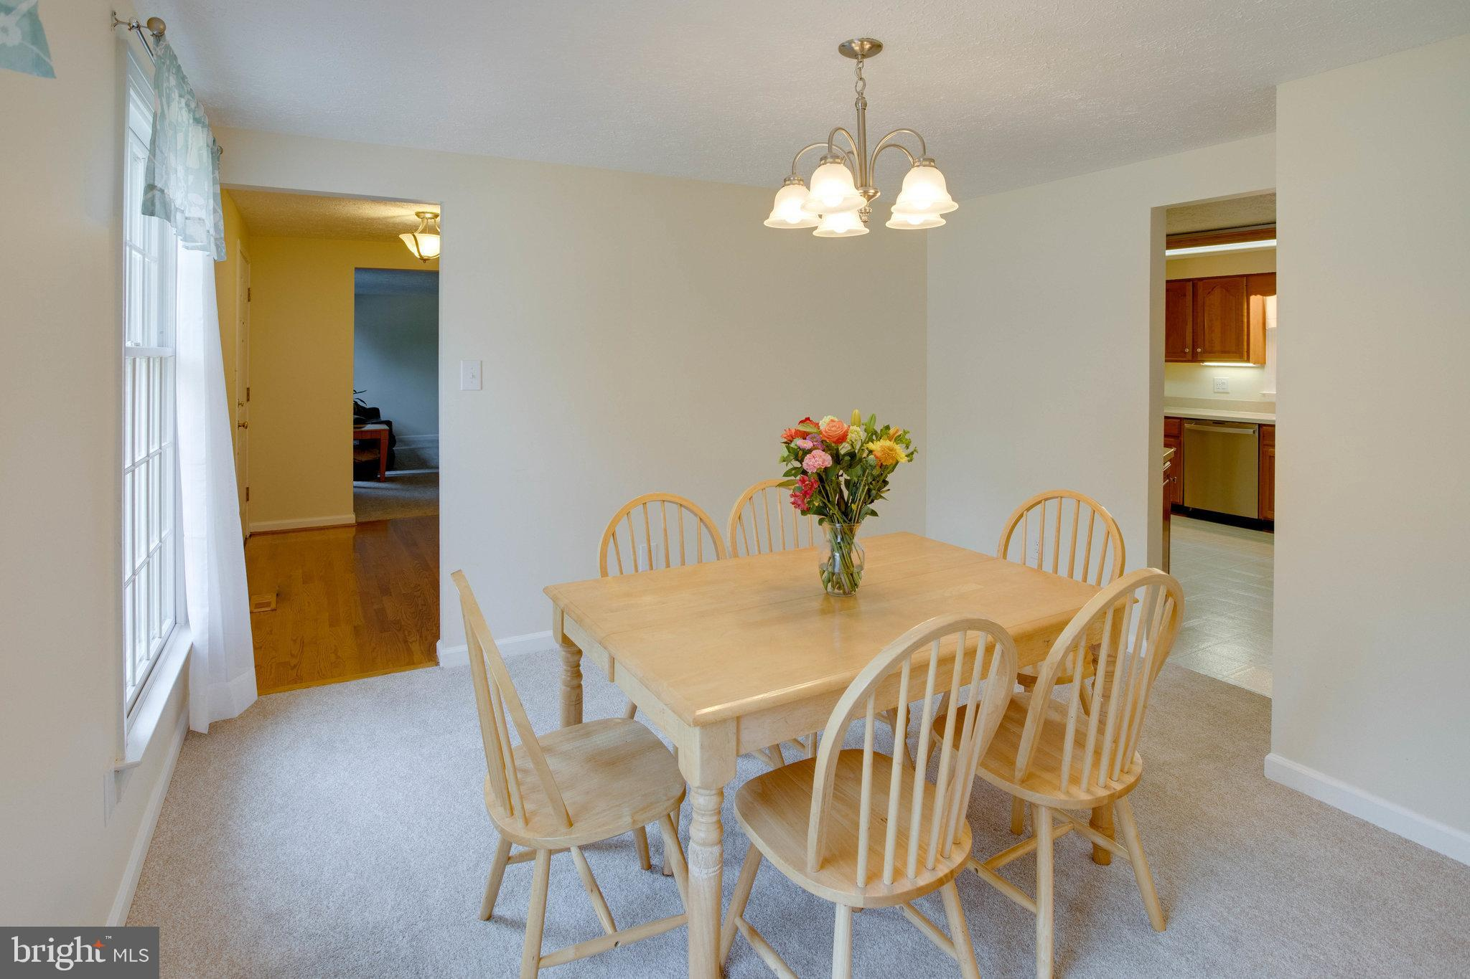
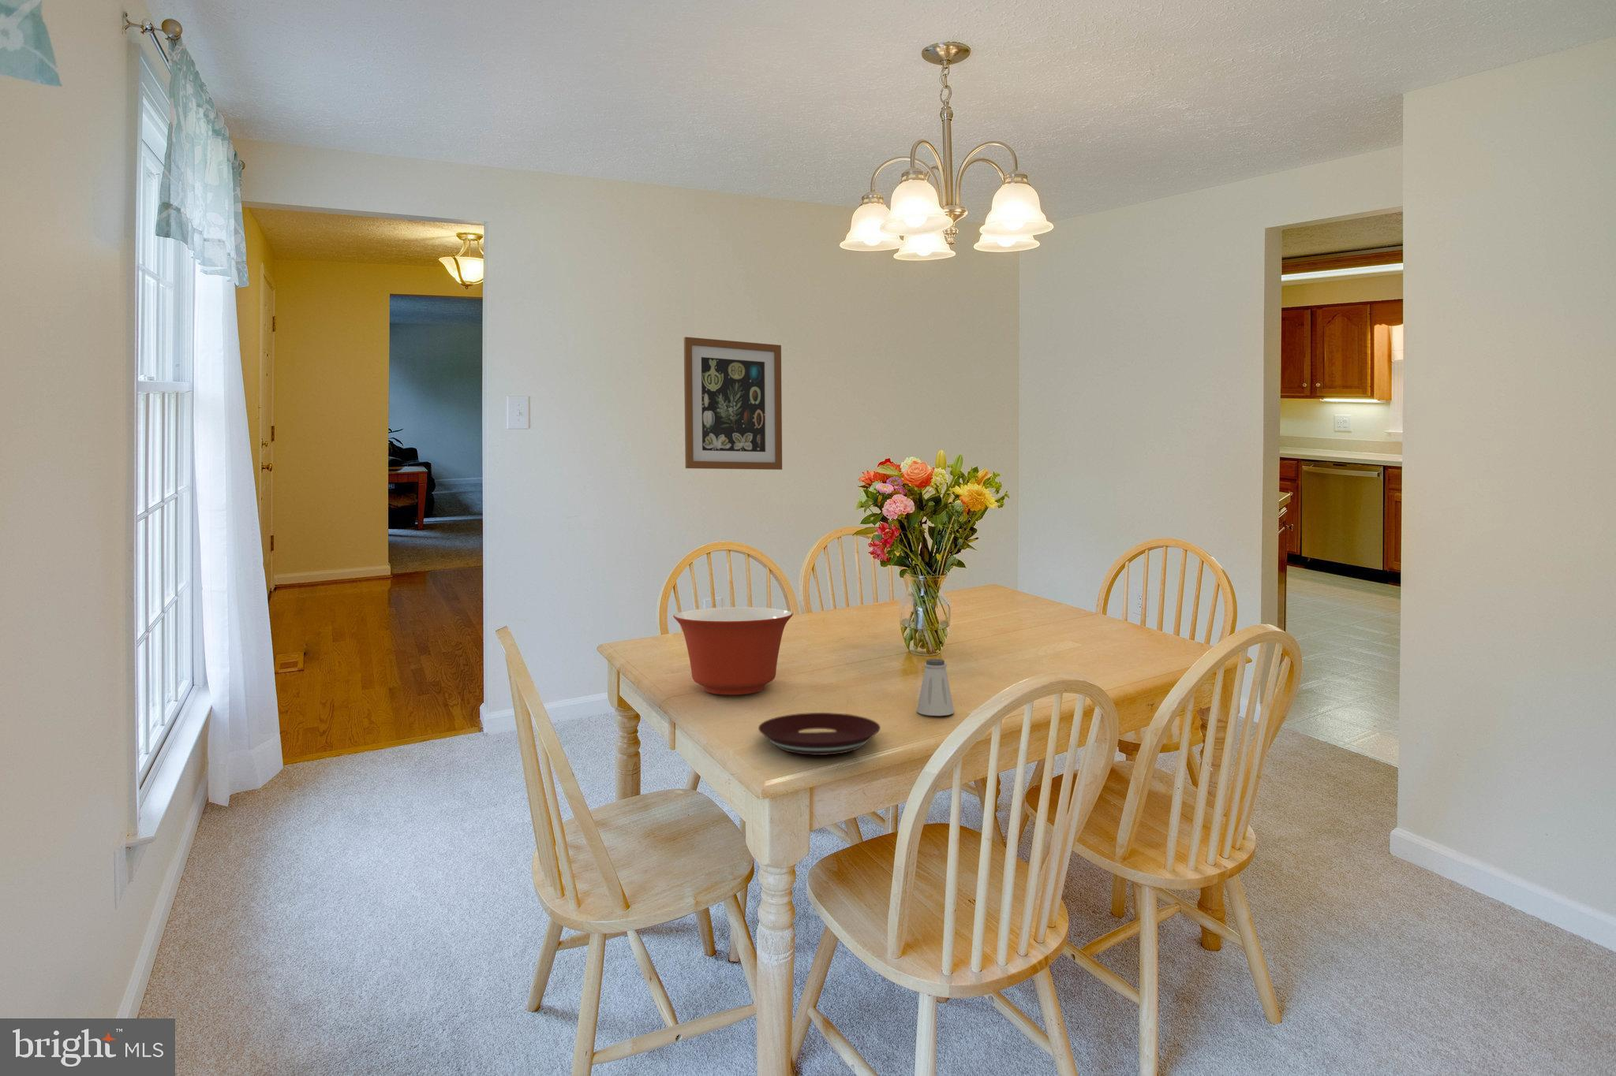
+ saltshaker [916,658,955,717]
+ wall art [684,336,782,471]
+ mixing bowl [673,606,794,695]
+ plate [757,712,882,755]
